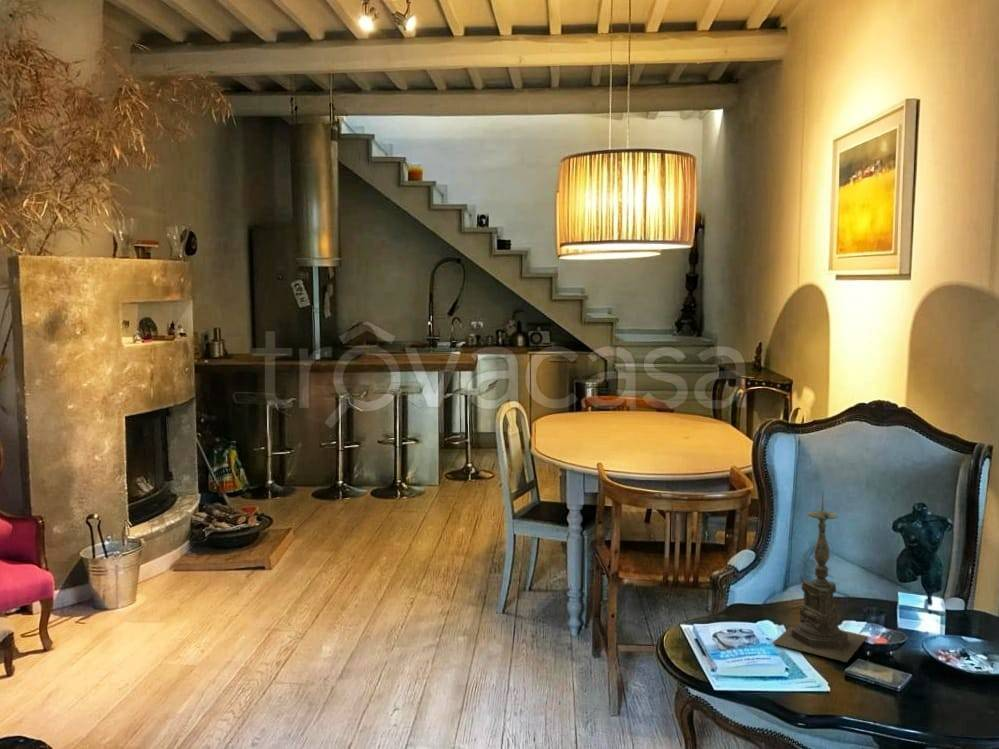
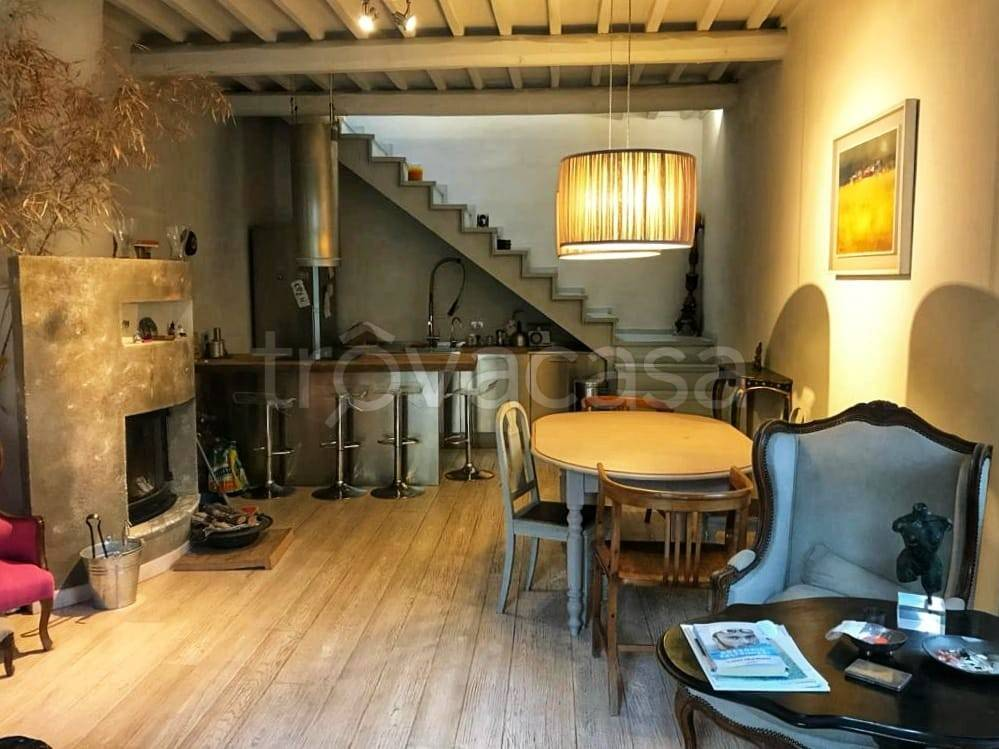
- candle holder [771,490,869,663]
